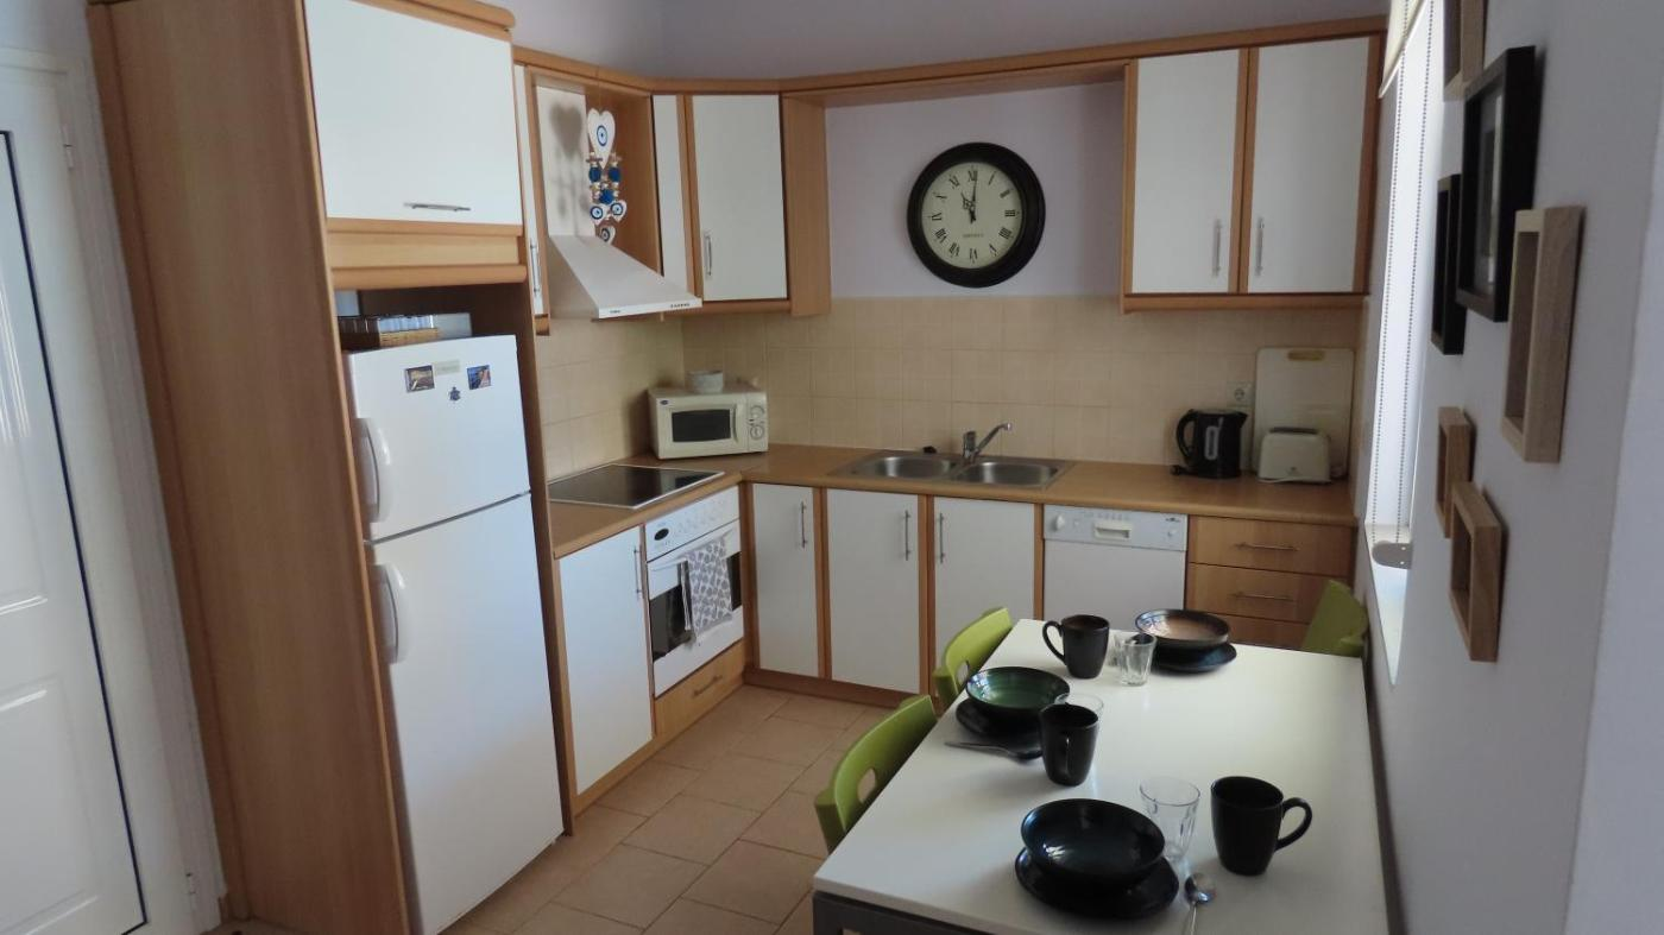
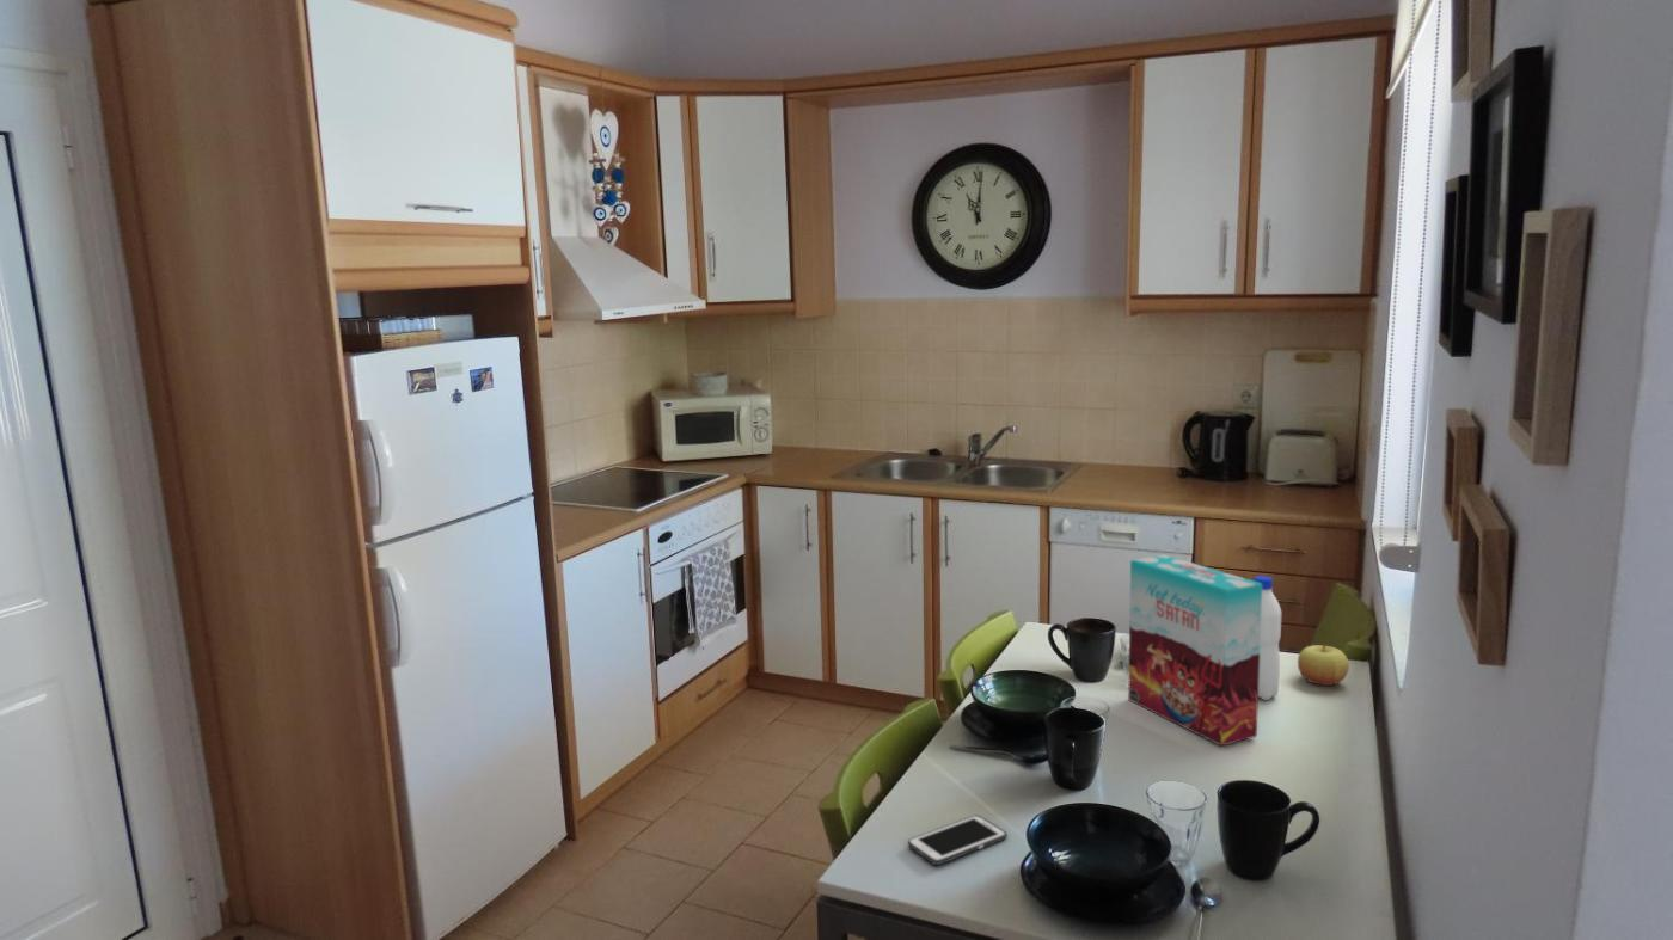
+ cell phone [907,815,1009,866]
+ water bottle [1252,575,1282,701]
+ cereal box [1127,553,1262,747]
+ apple [1297,644,1350,687]
